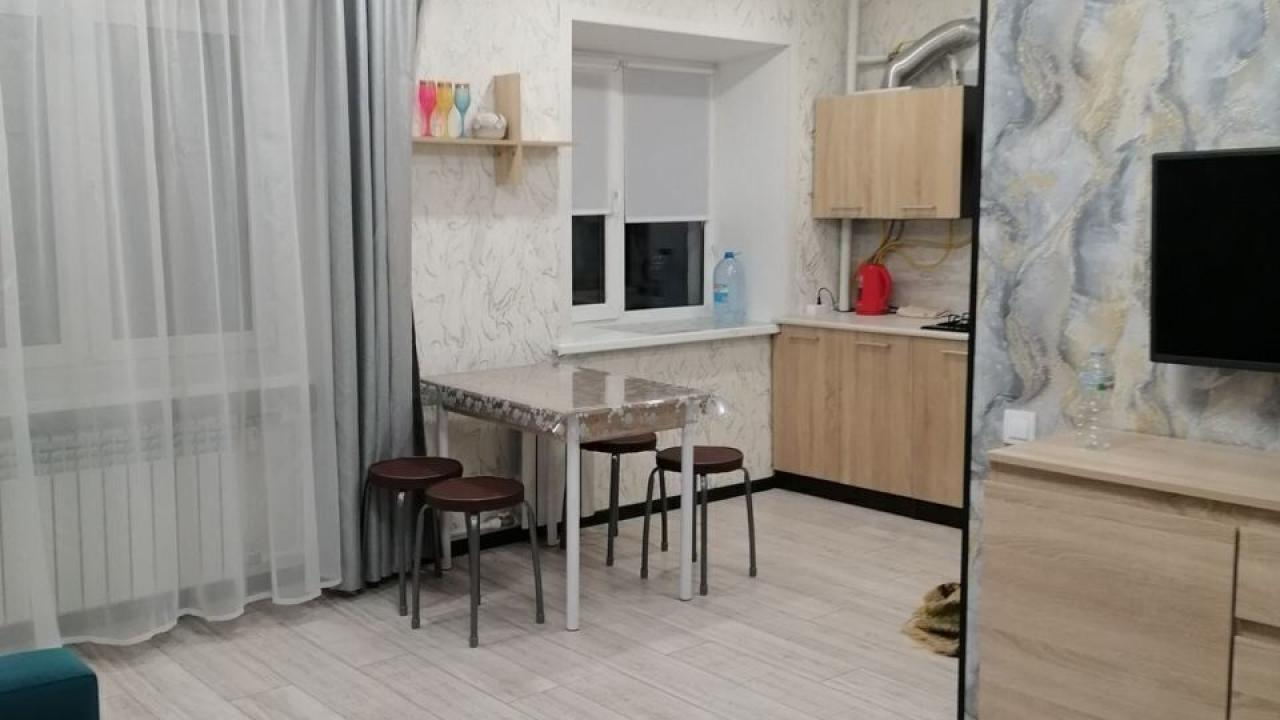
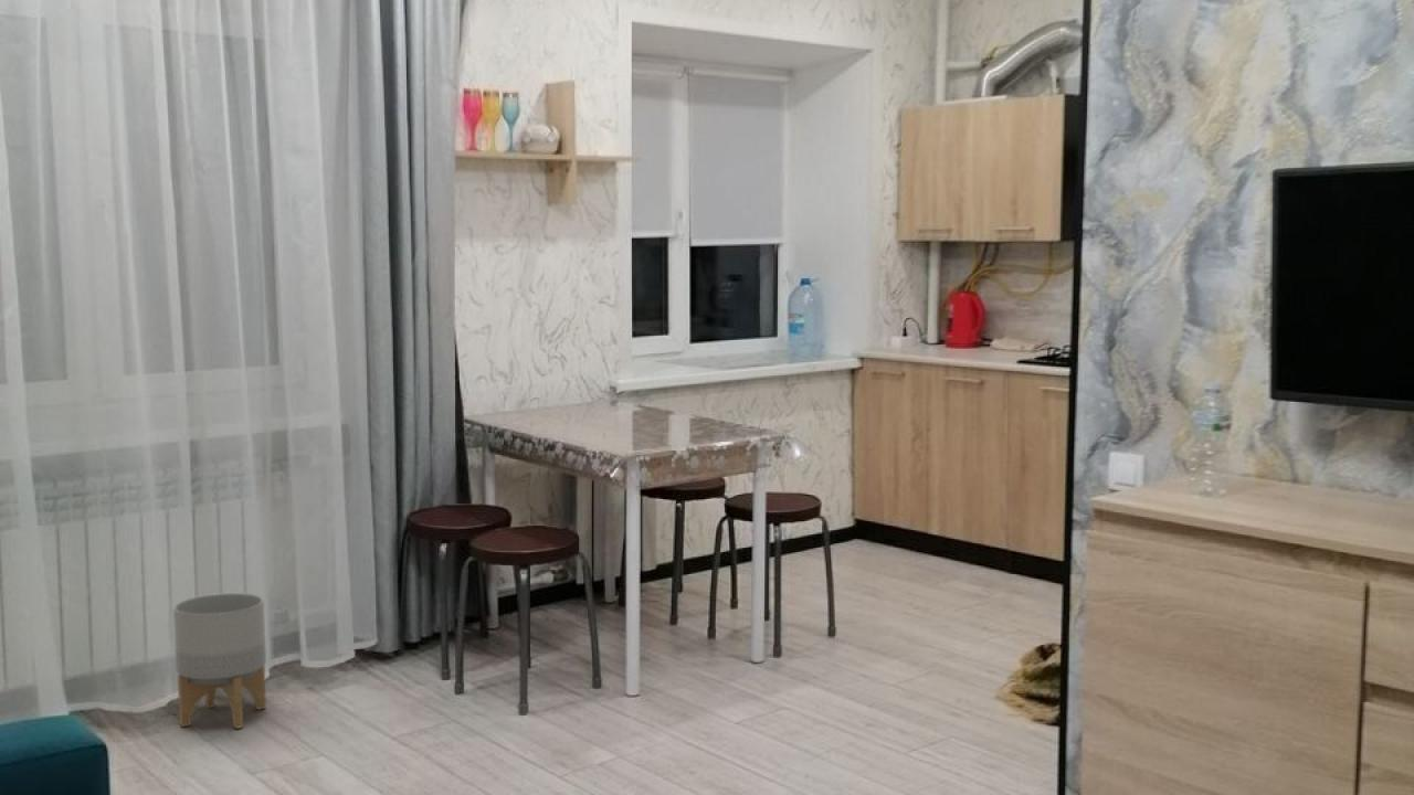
+ planter [172,591,267,730]
